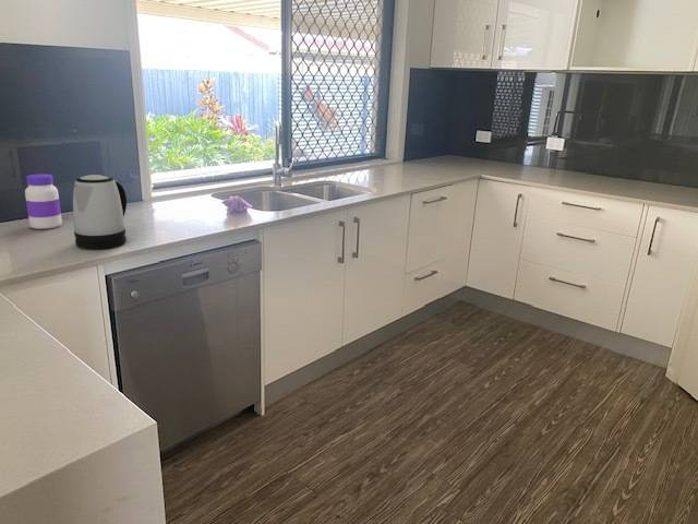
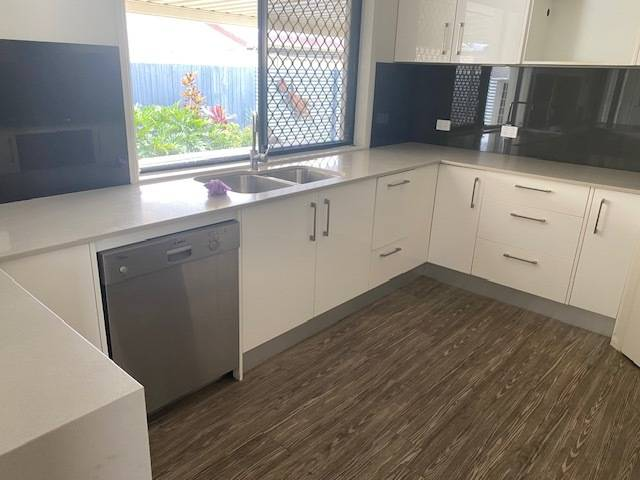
- kettle [72,174,128,250]
- jar [24,174,63,230]
